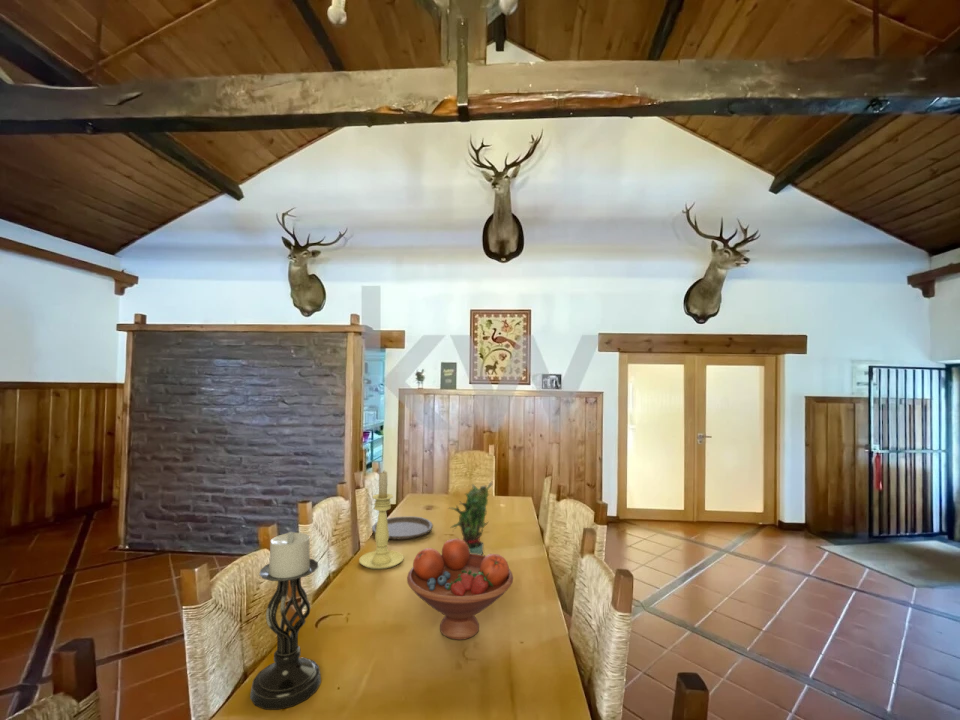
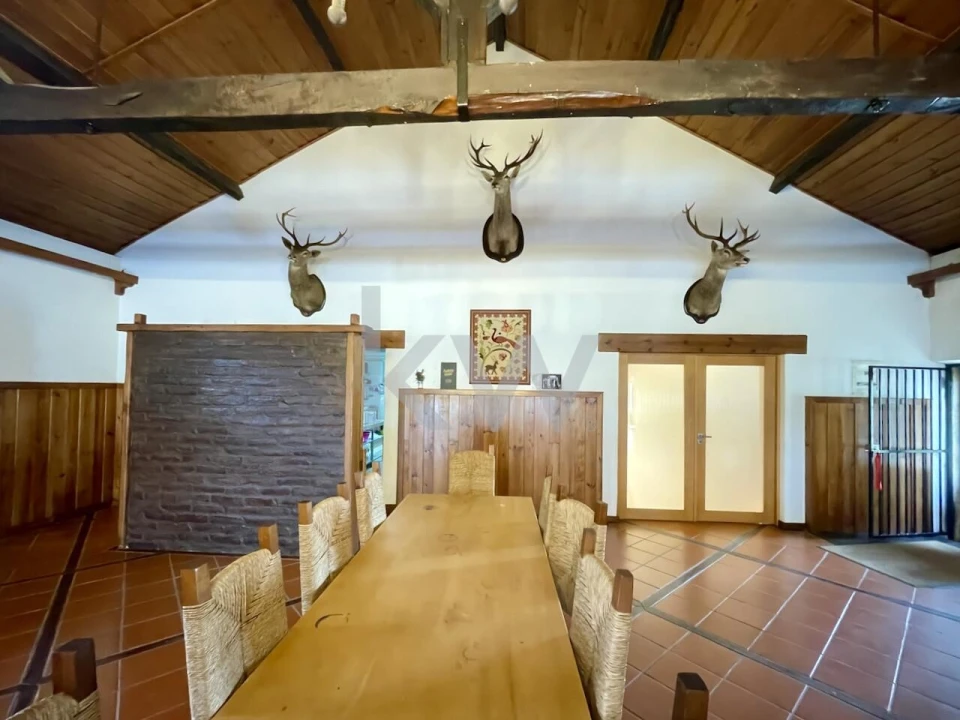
- candle holder [249,531,322,711]
- potted plant [447,481,493,555]
- fruit bowl [406,538,514,641]
- candle holder [358,469,405,570]
- plate [371,516,434,540]
